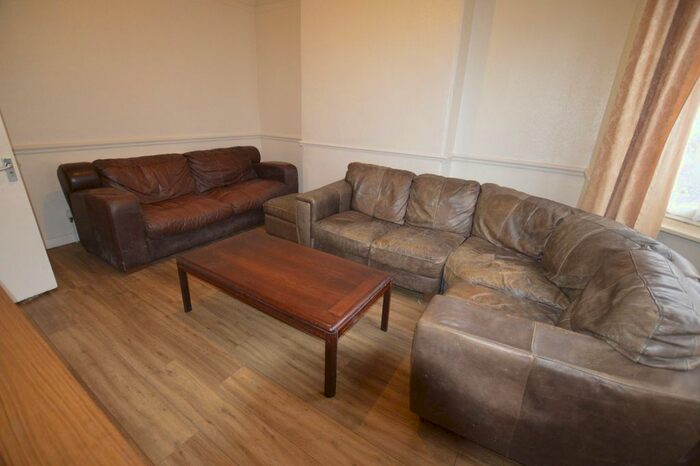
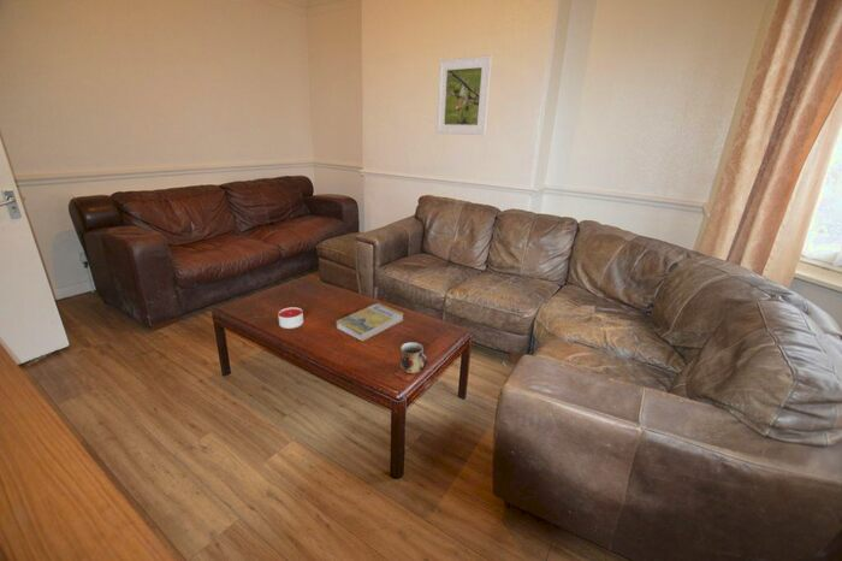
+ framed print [435,54,493,136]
+ candle [277,306,304,330]
+ mug [399,341,428,376]
+ book [336,302,405,342]
